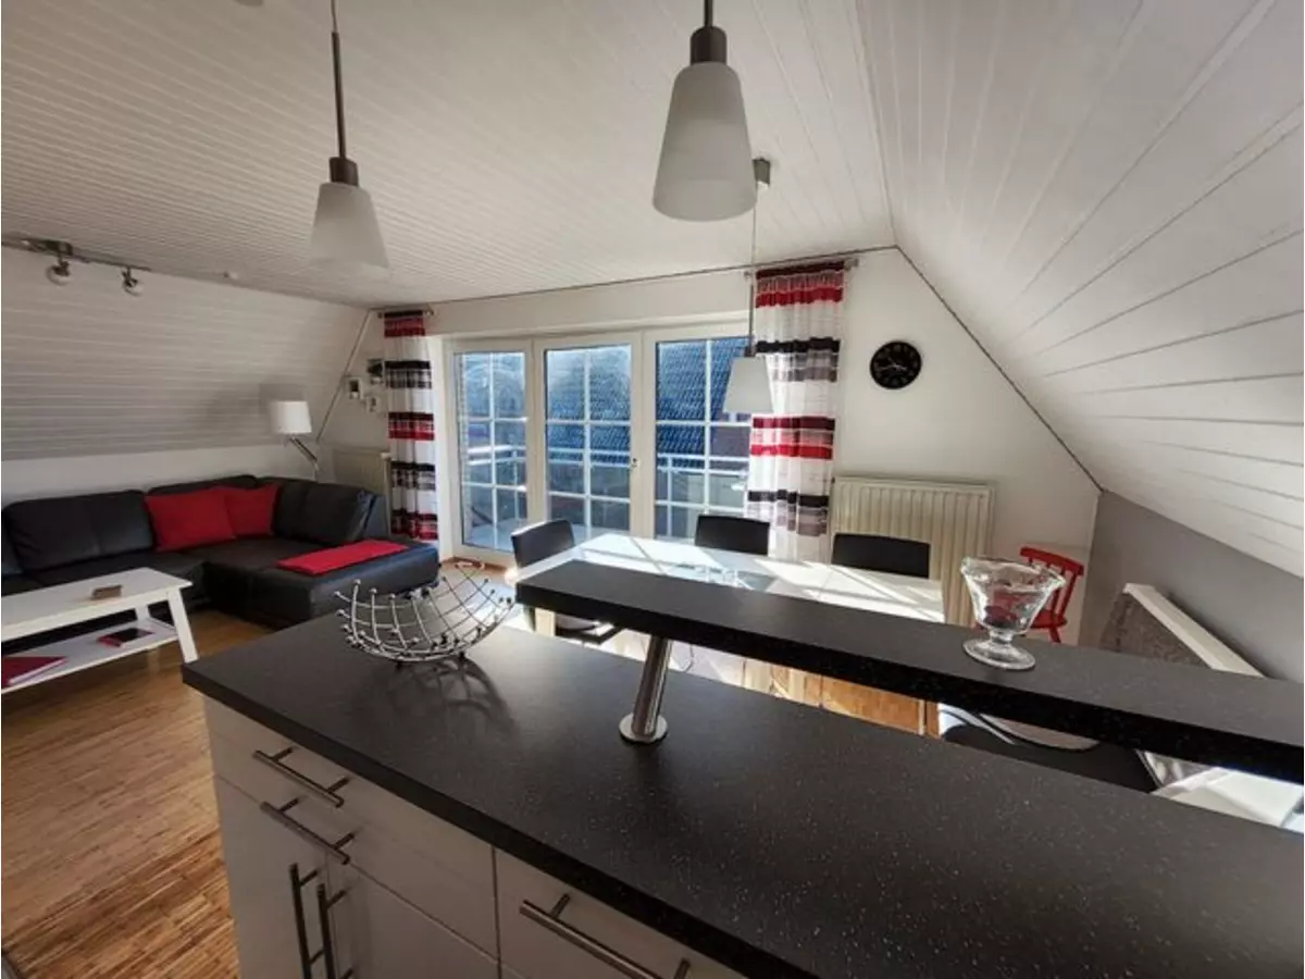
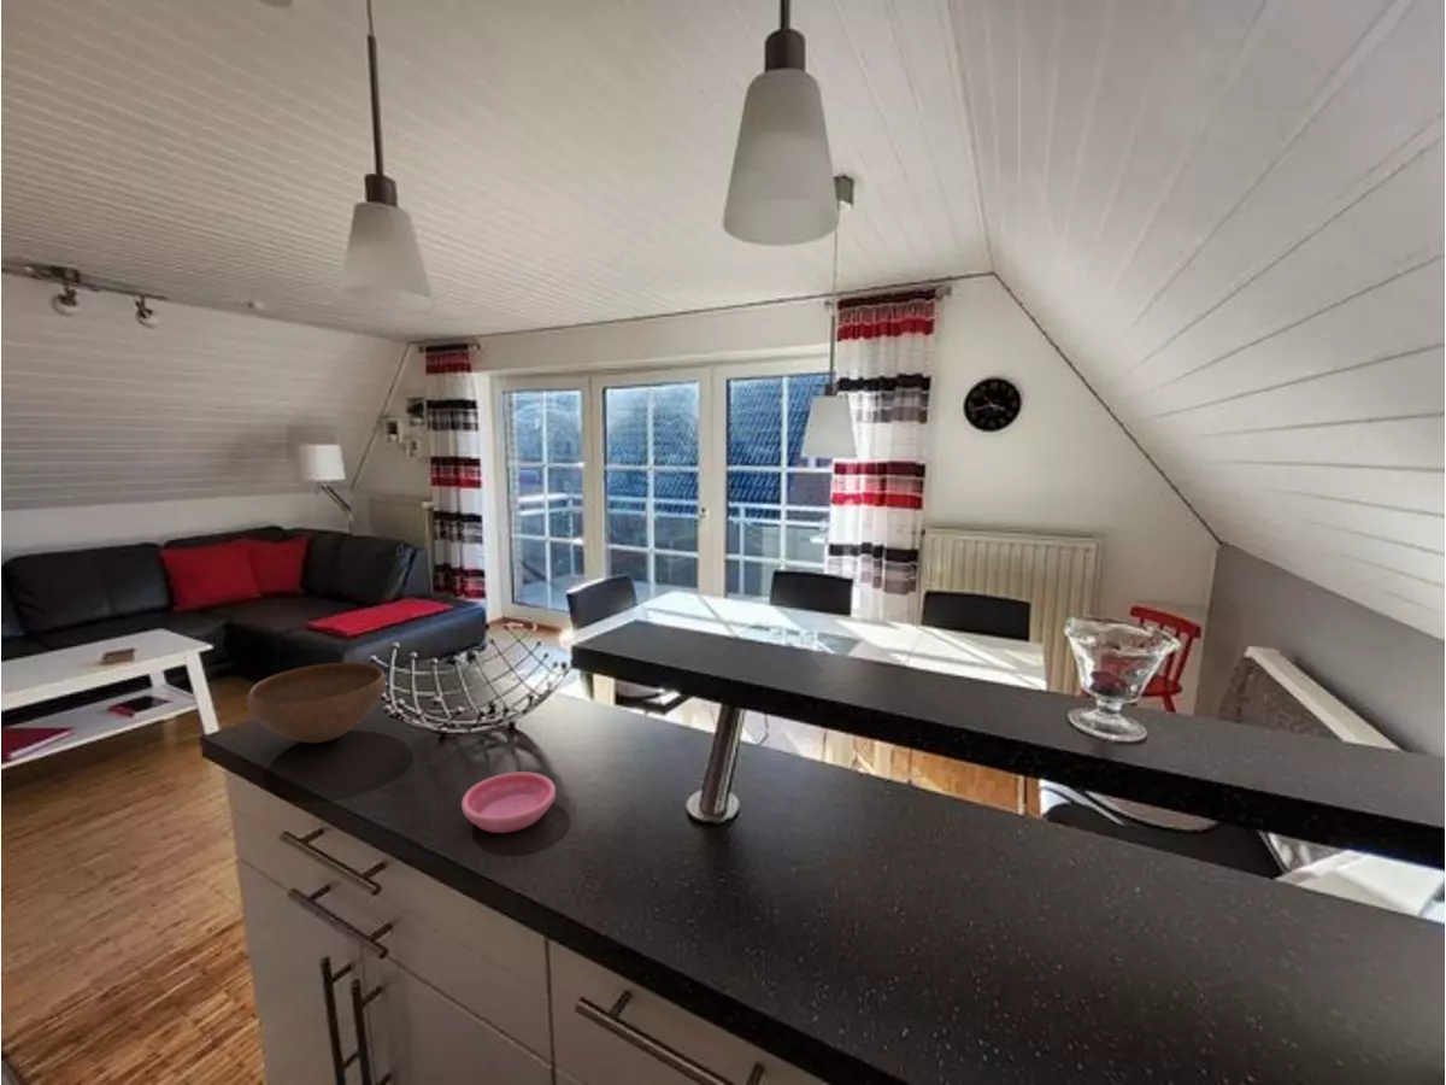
+ saucer [460,772,557,834]
+ bowl [246,661,387,744]
